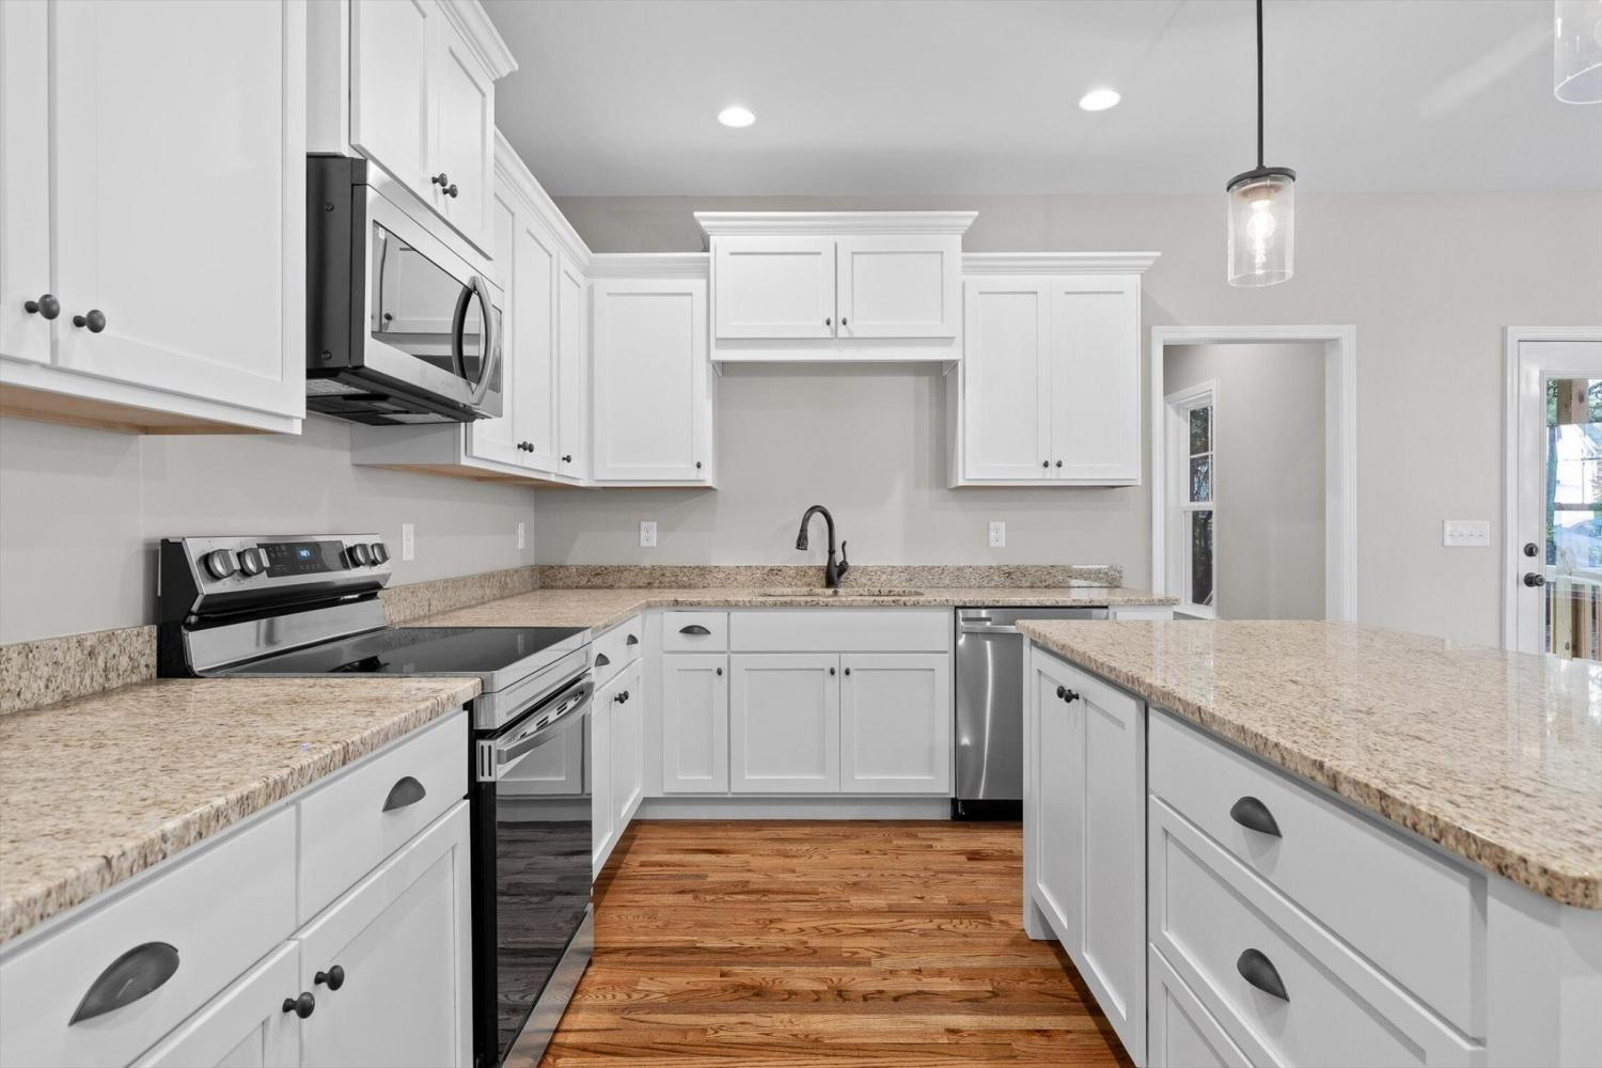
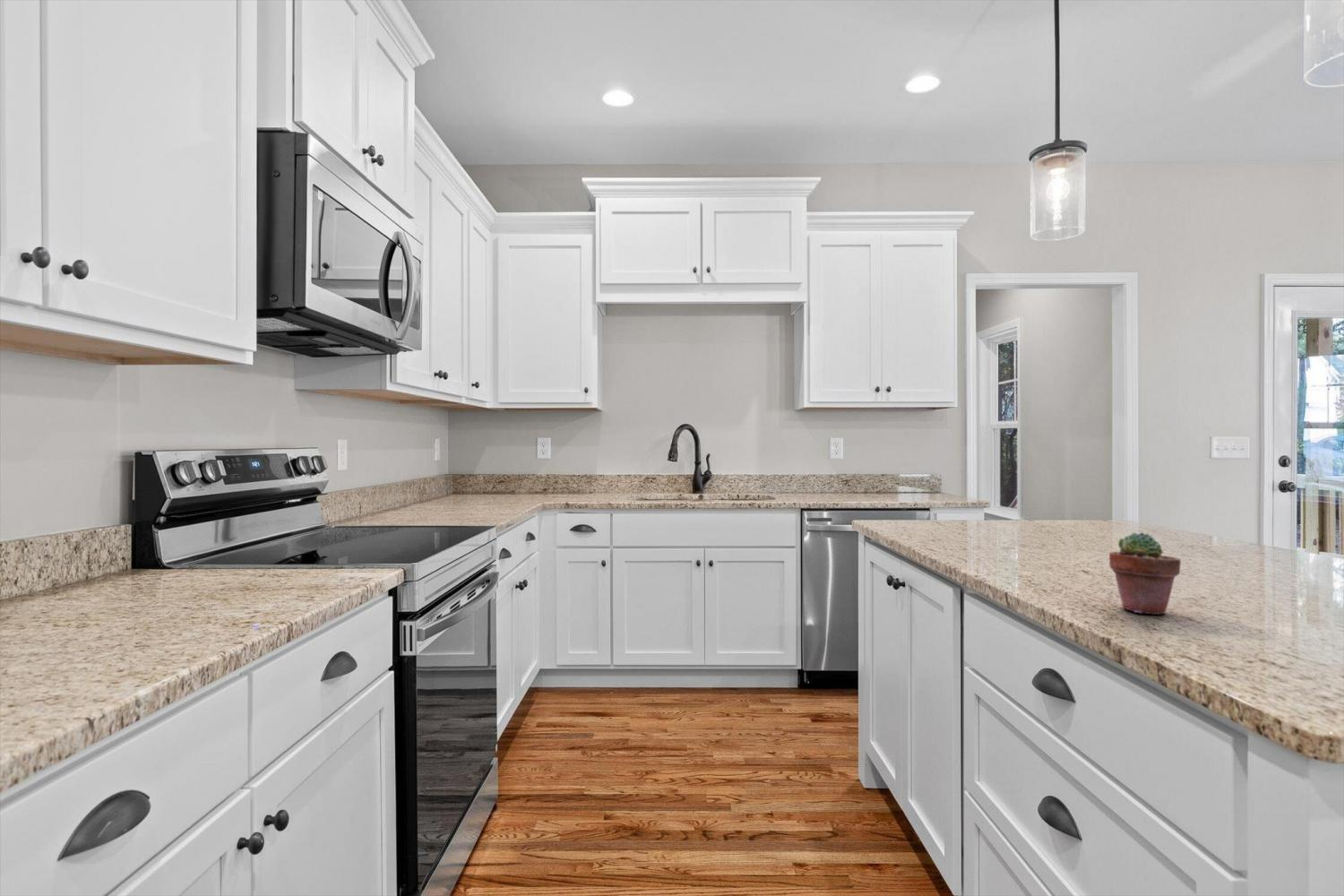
+ potted succulent [1108,531,1182,616]
